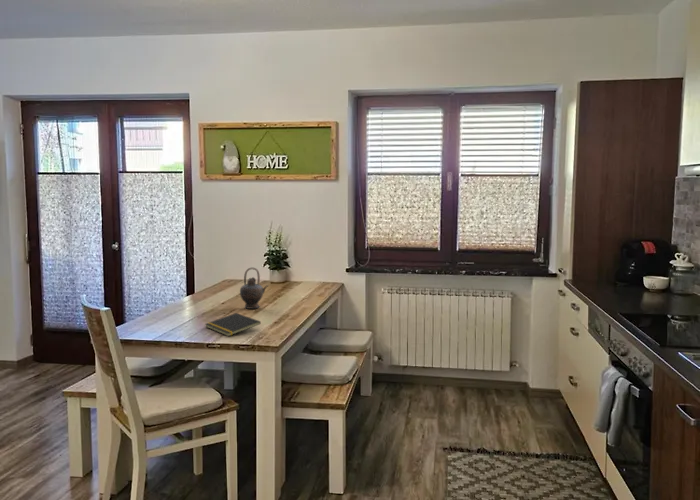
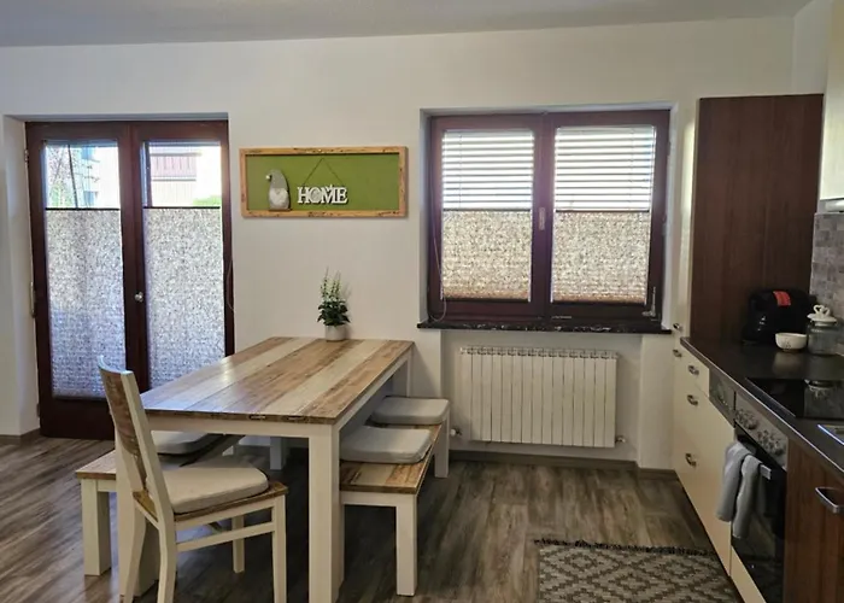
- notepad [204,312,262,337]
- teapot [239,267,270,310]
